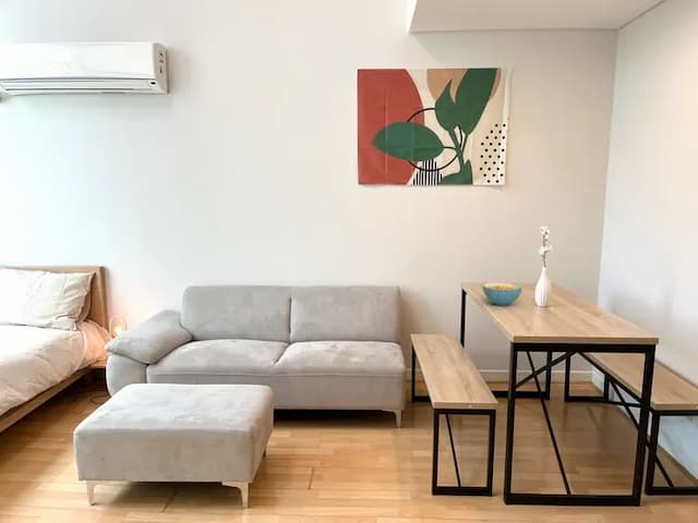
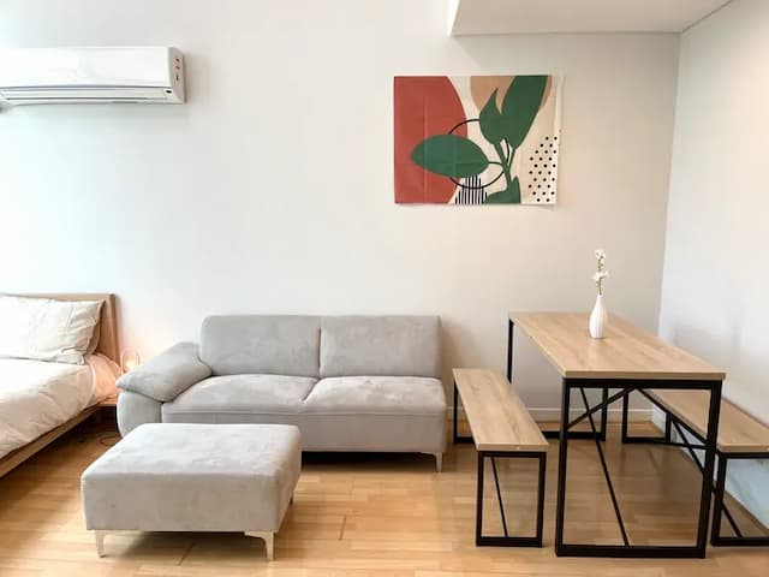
- cereal bowl [482,281,524,306]
